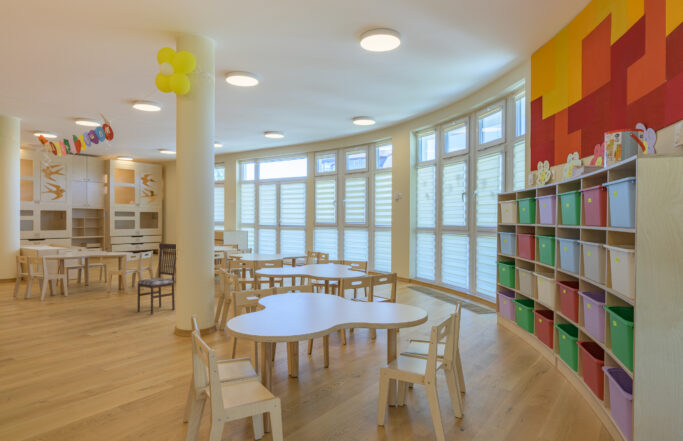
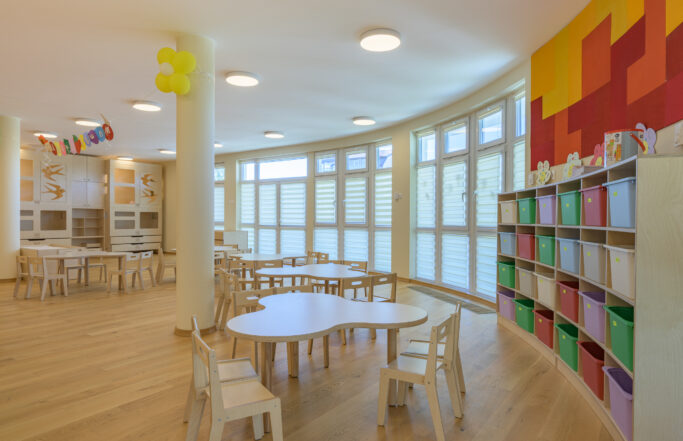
- dining chair [137,242,177,315]
